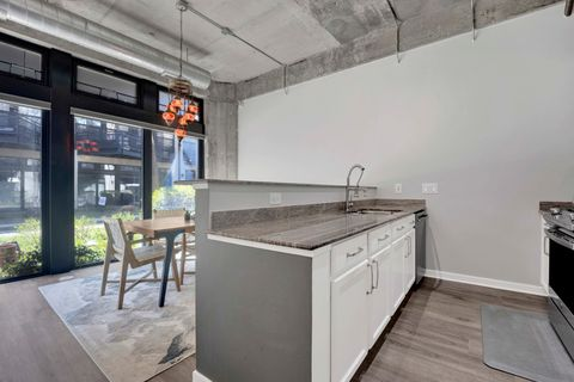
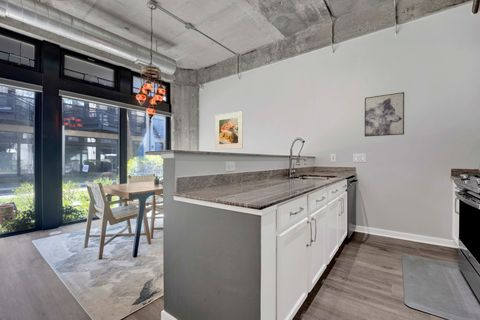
+ wall art [364,91,405,138]
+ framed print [214,110,244,150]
